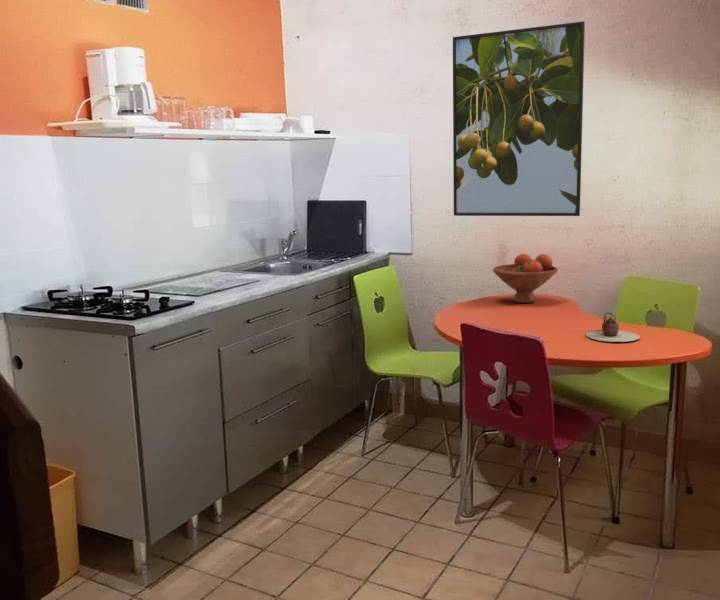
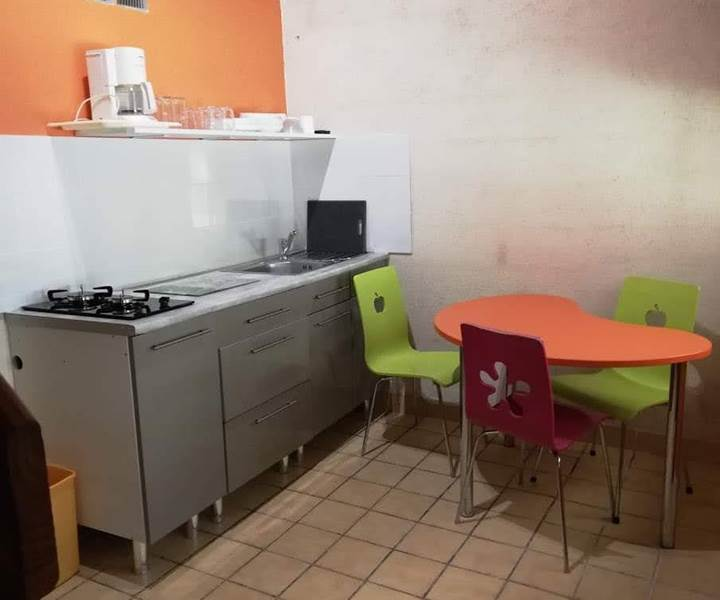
- teapot [585,312,641,343]
- fruit bowl [492,253,559,304]
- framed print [452,20,586,217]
